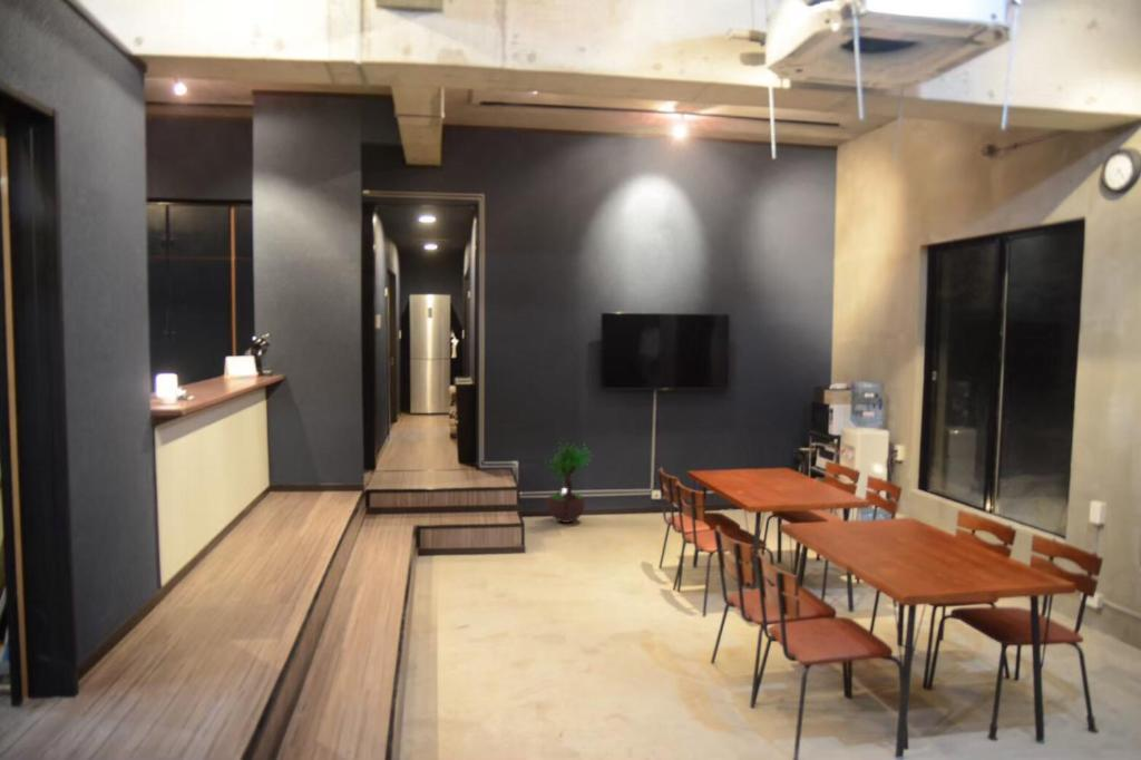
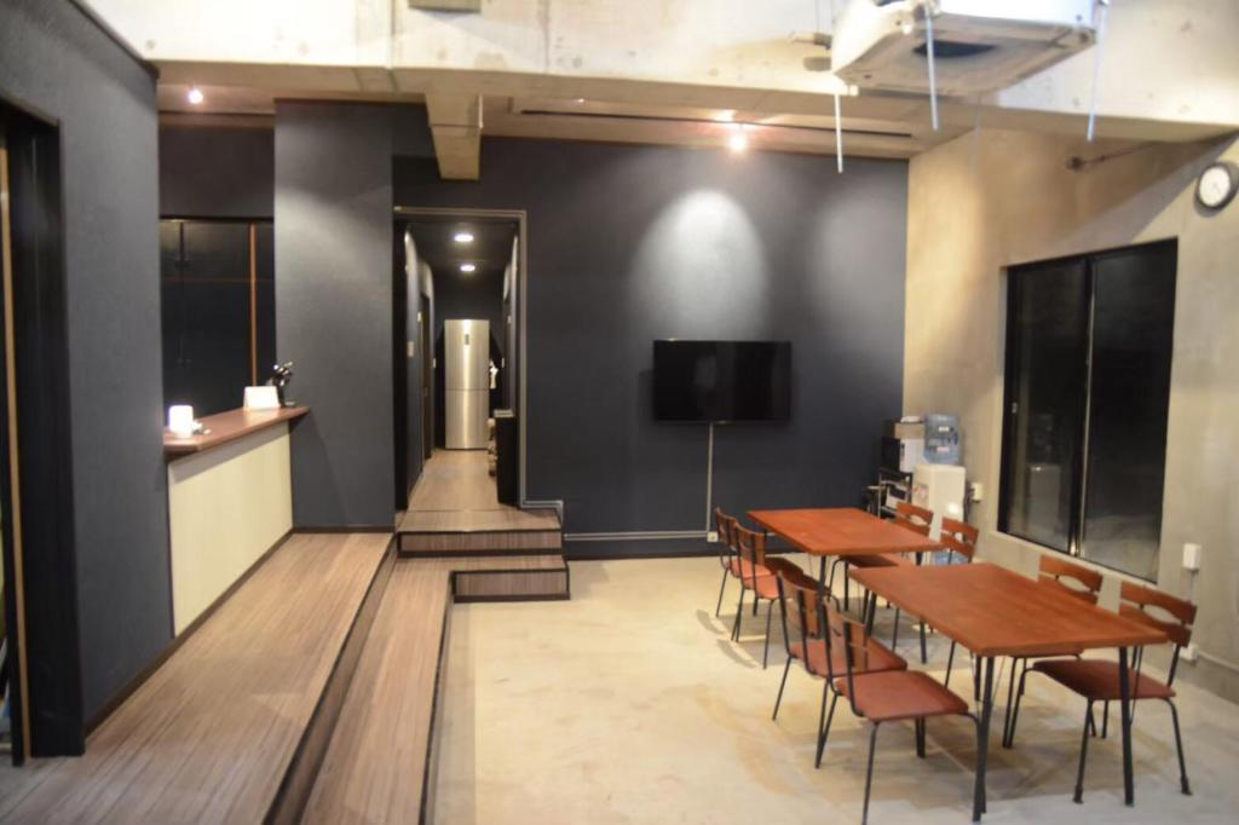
- potted tree [542,437,593,524]
